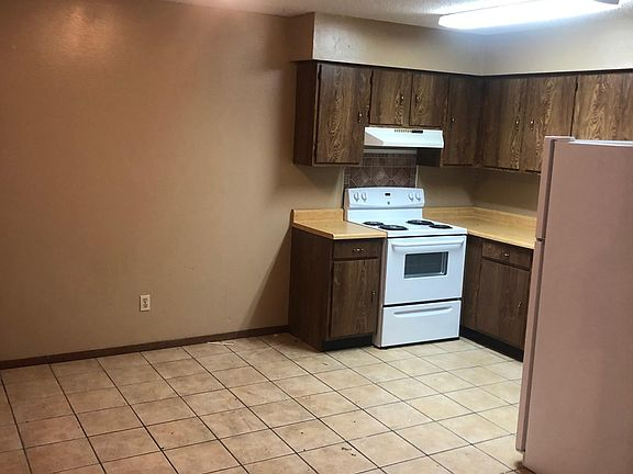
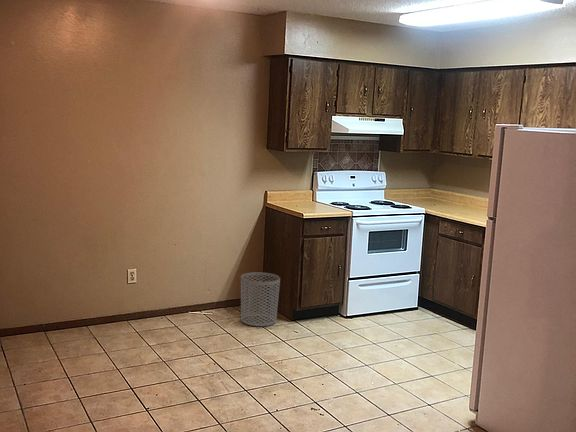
+ waste bin [240,271,281,327]
